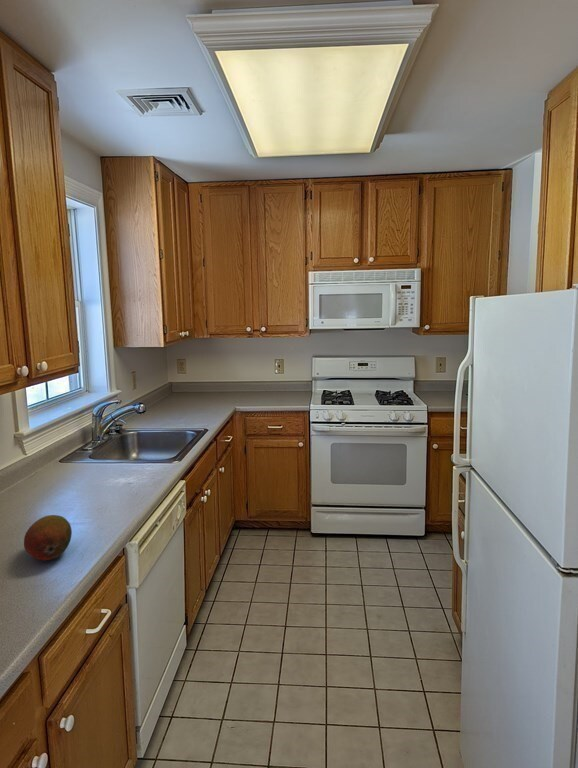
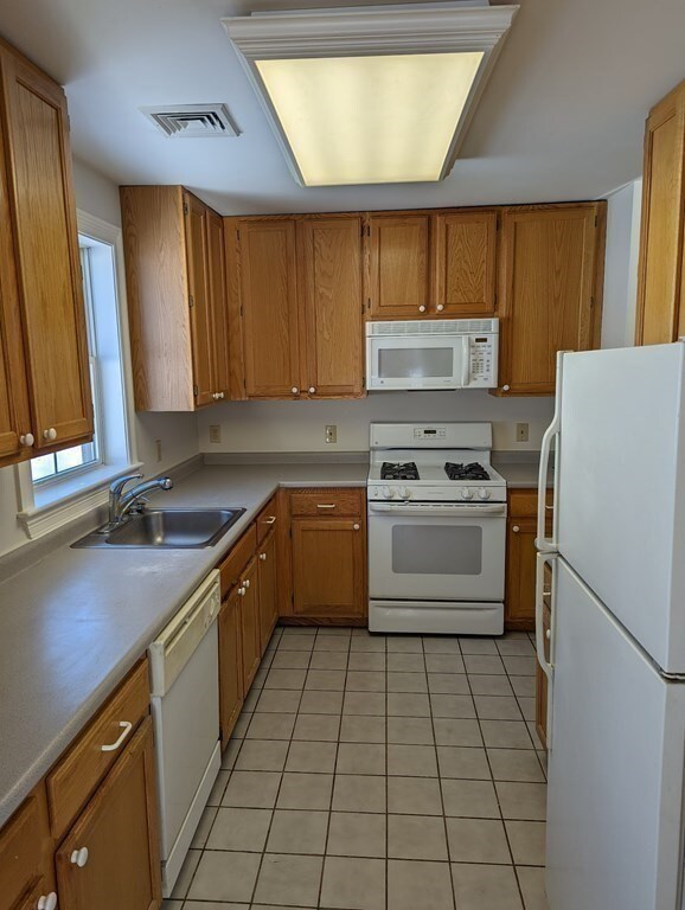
- fruit [23,514,73,561]
